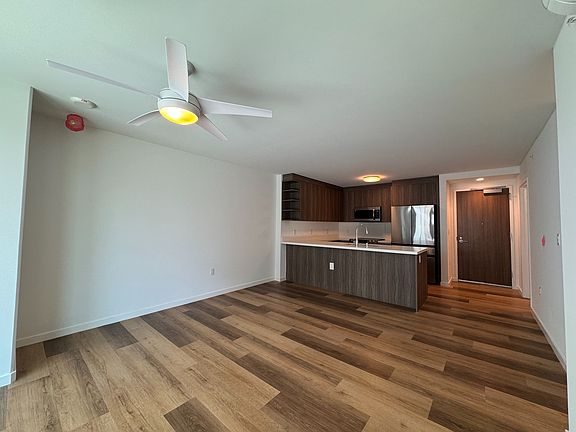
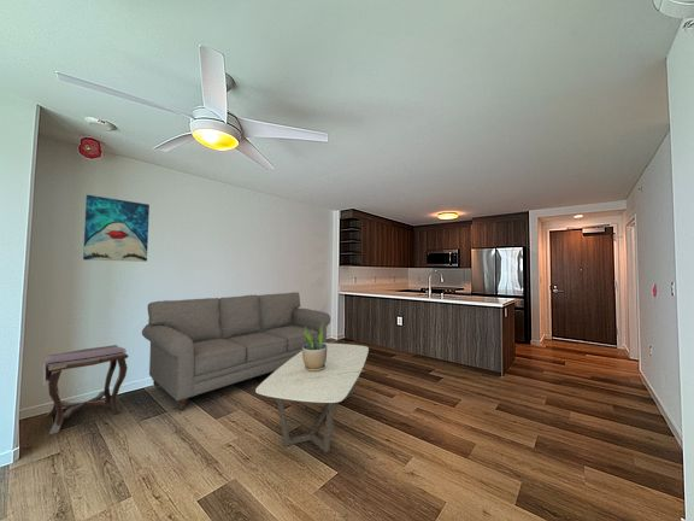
+ potted plant [302,323,327,371]
+ coffee table [254,341,370,453]
+ sofa [141,291,331,411]
+ wall art [82,194,151,263]
+ side table [42,344,130,435]
